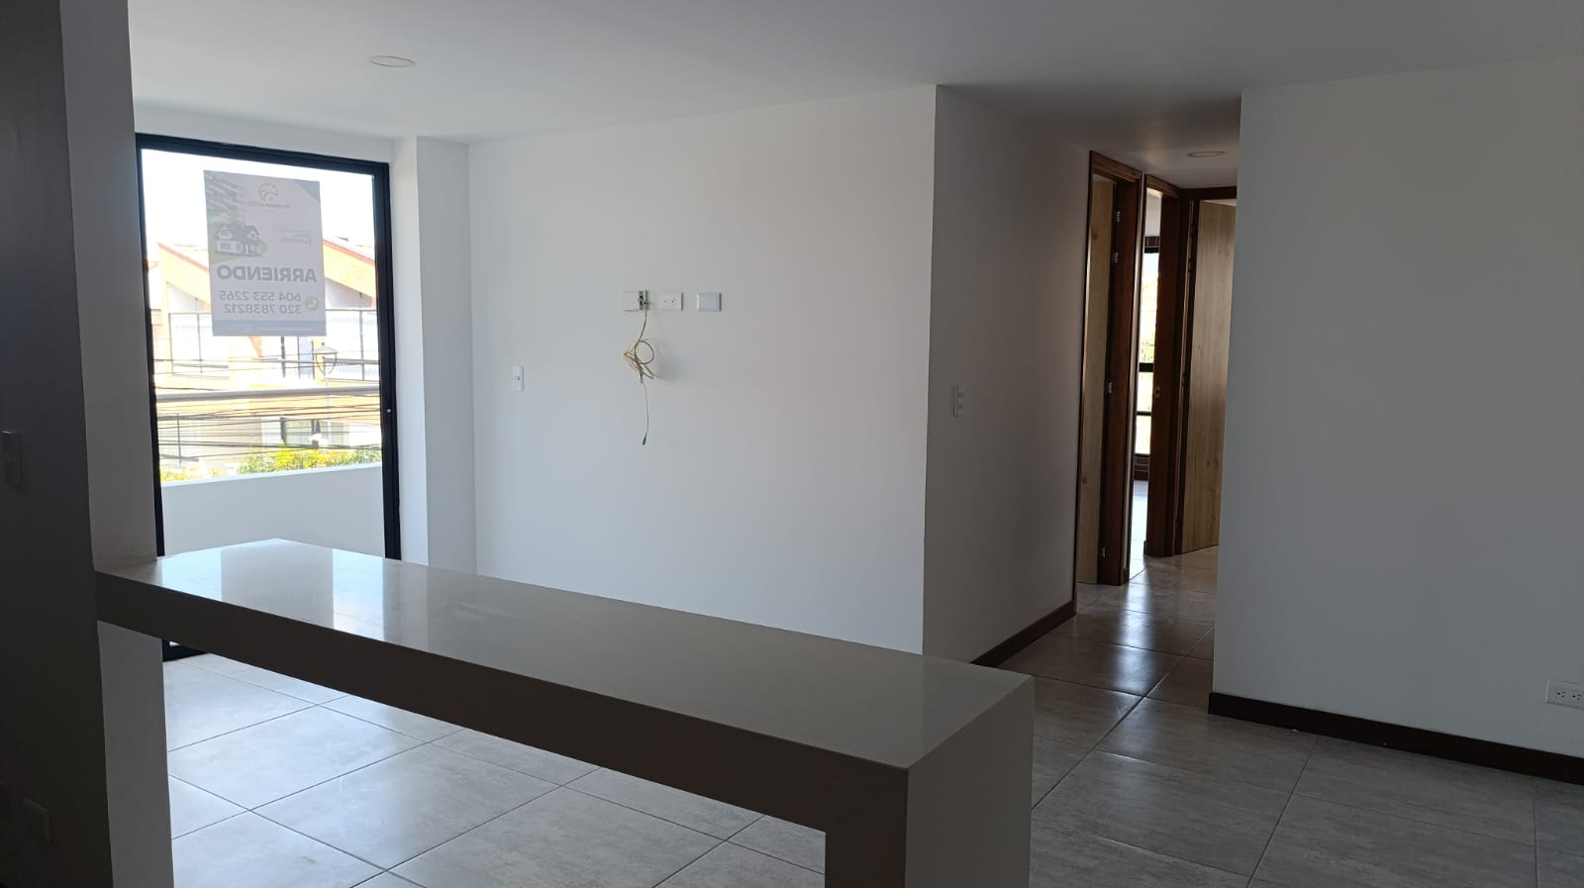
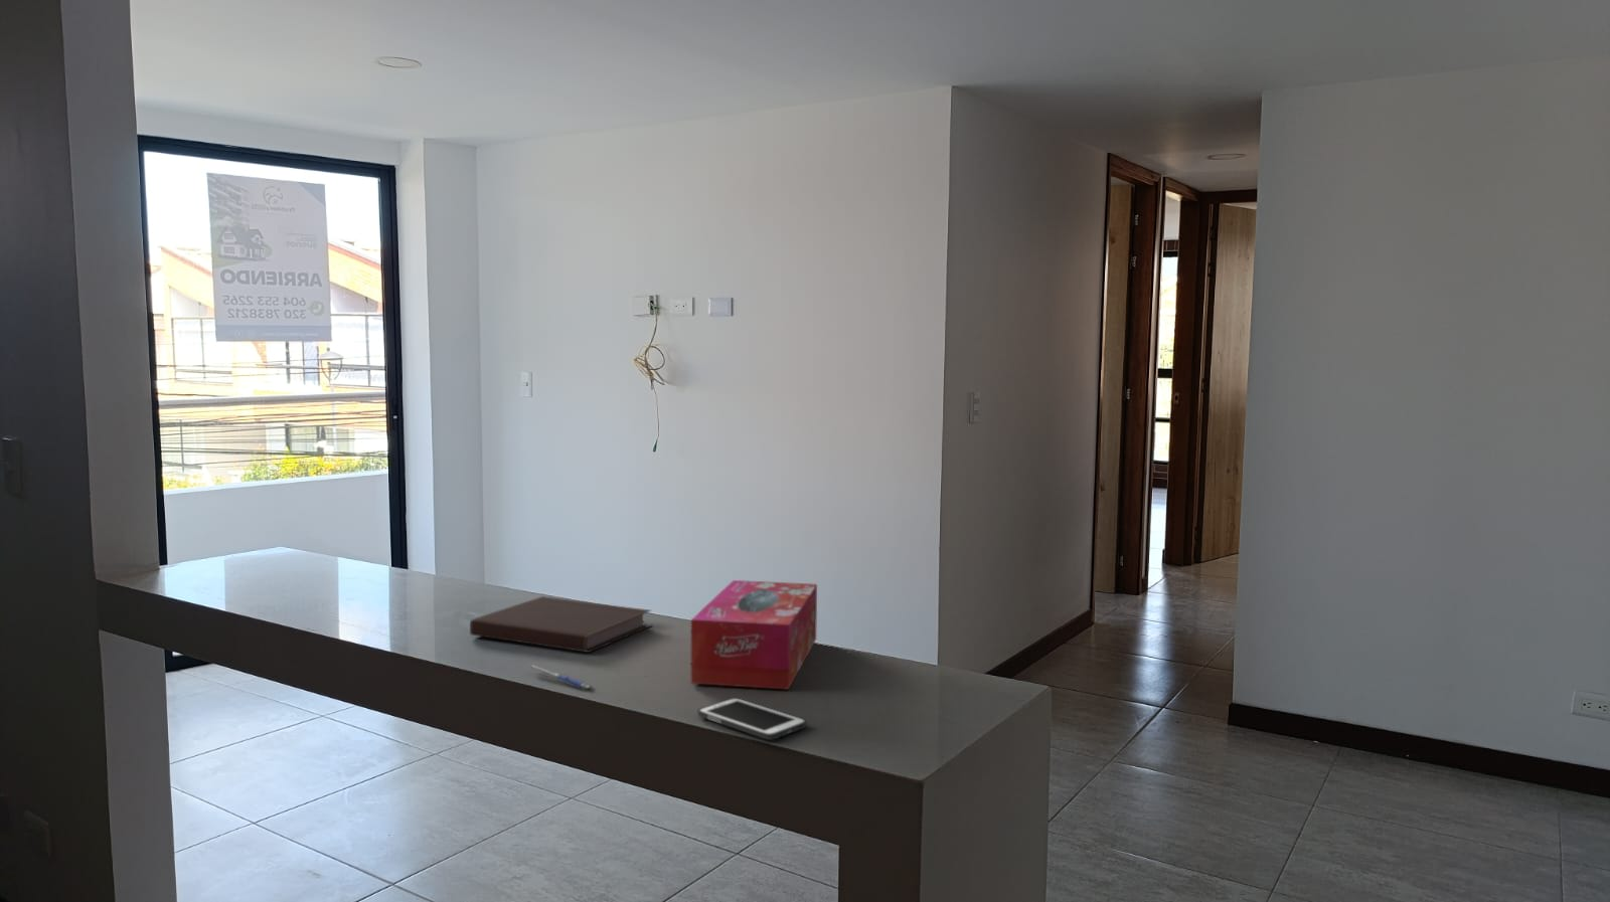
+ notebook [469,596,654,653]
+ cell phone [697,696,807,741]
+ tissue box [690,579,818,691]
+ pen [530,663,594,691]
